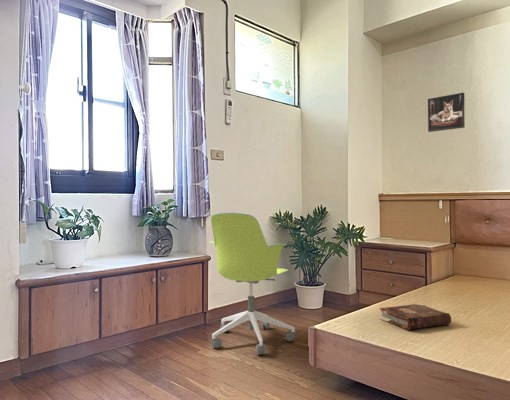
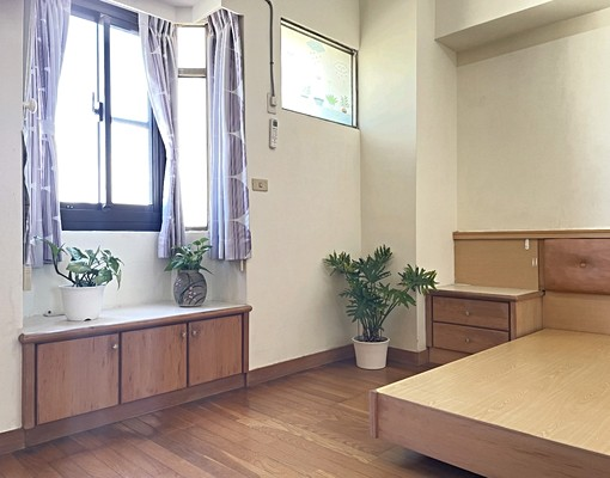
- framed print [427,92,466,133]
- office chair [207,212,296,356]
- book [378,302,452,331]
